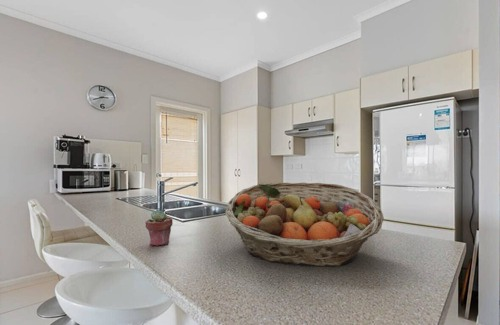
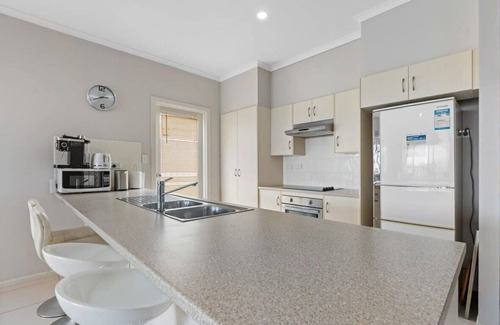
- fruit basket [224,182,385,268]
- potted succulent [145,209,174,247]
